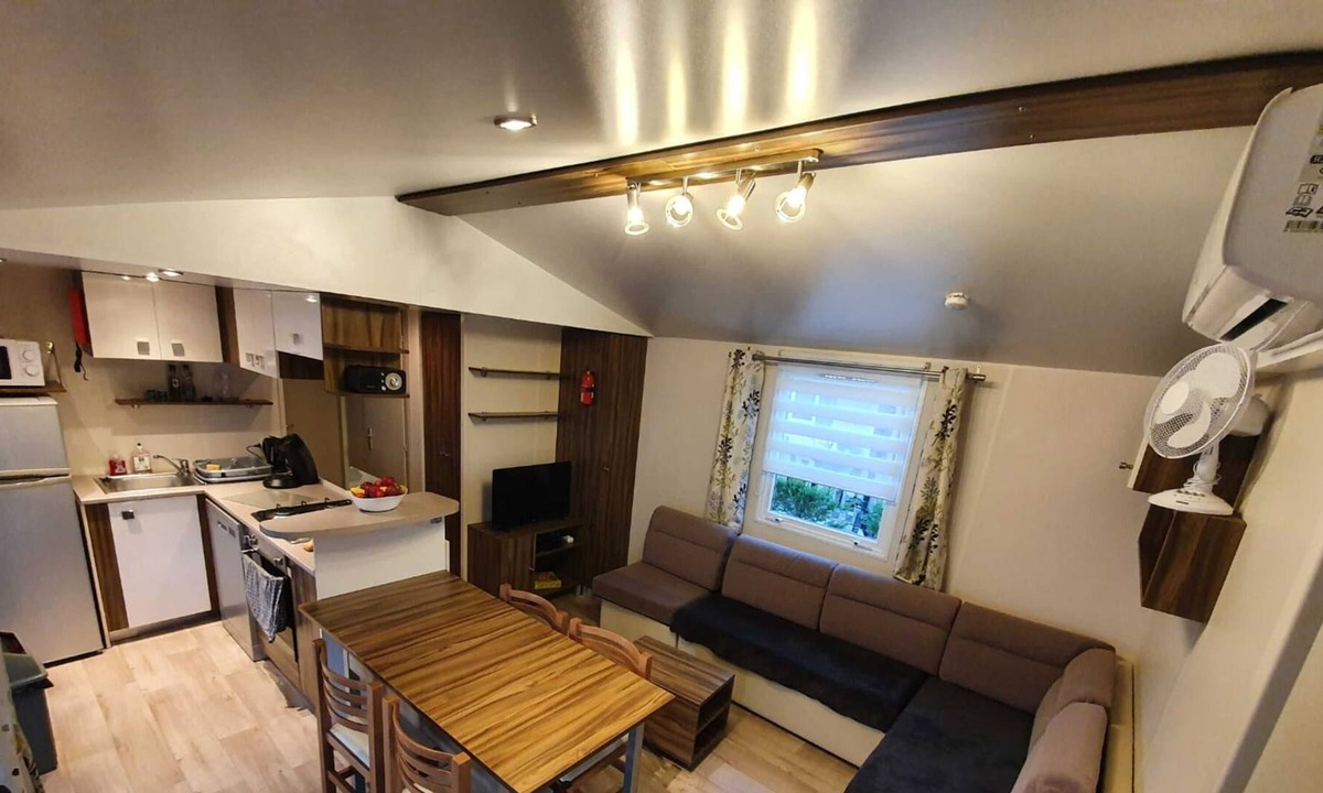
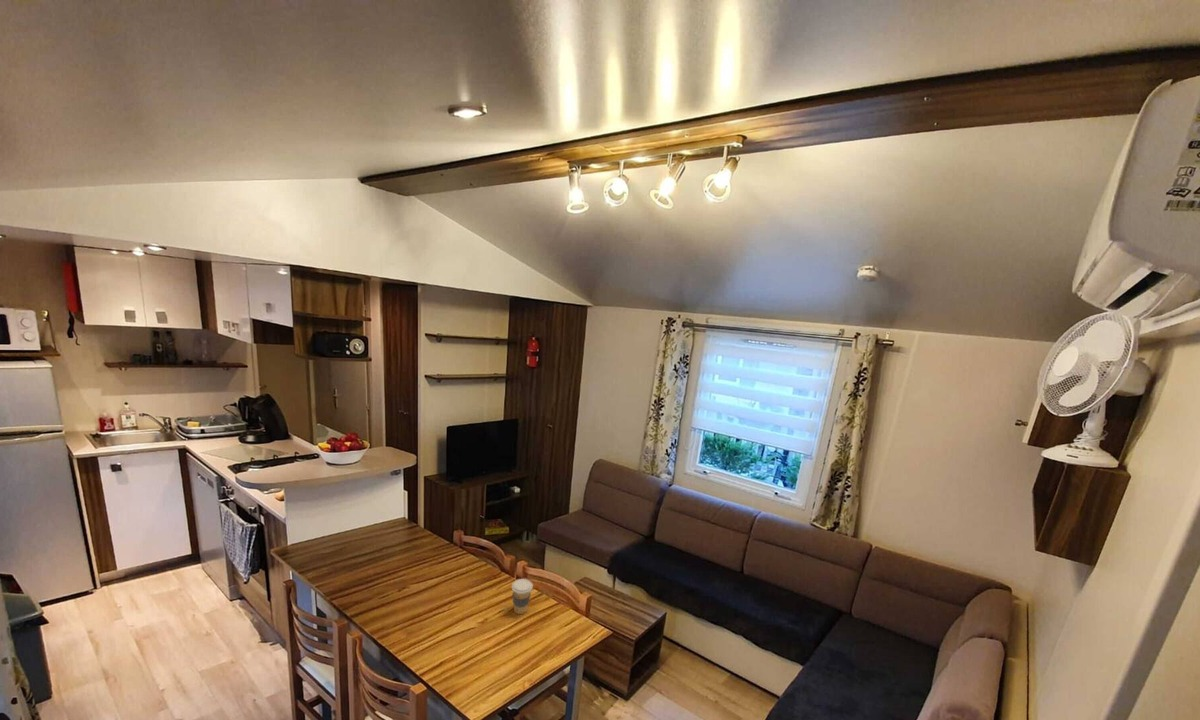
+ coffee cup [511,578,534,615]
